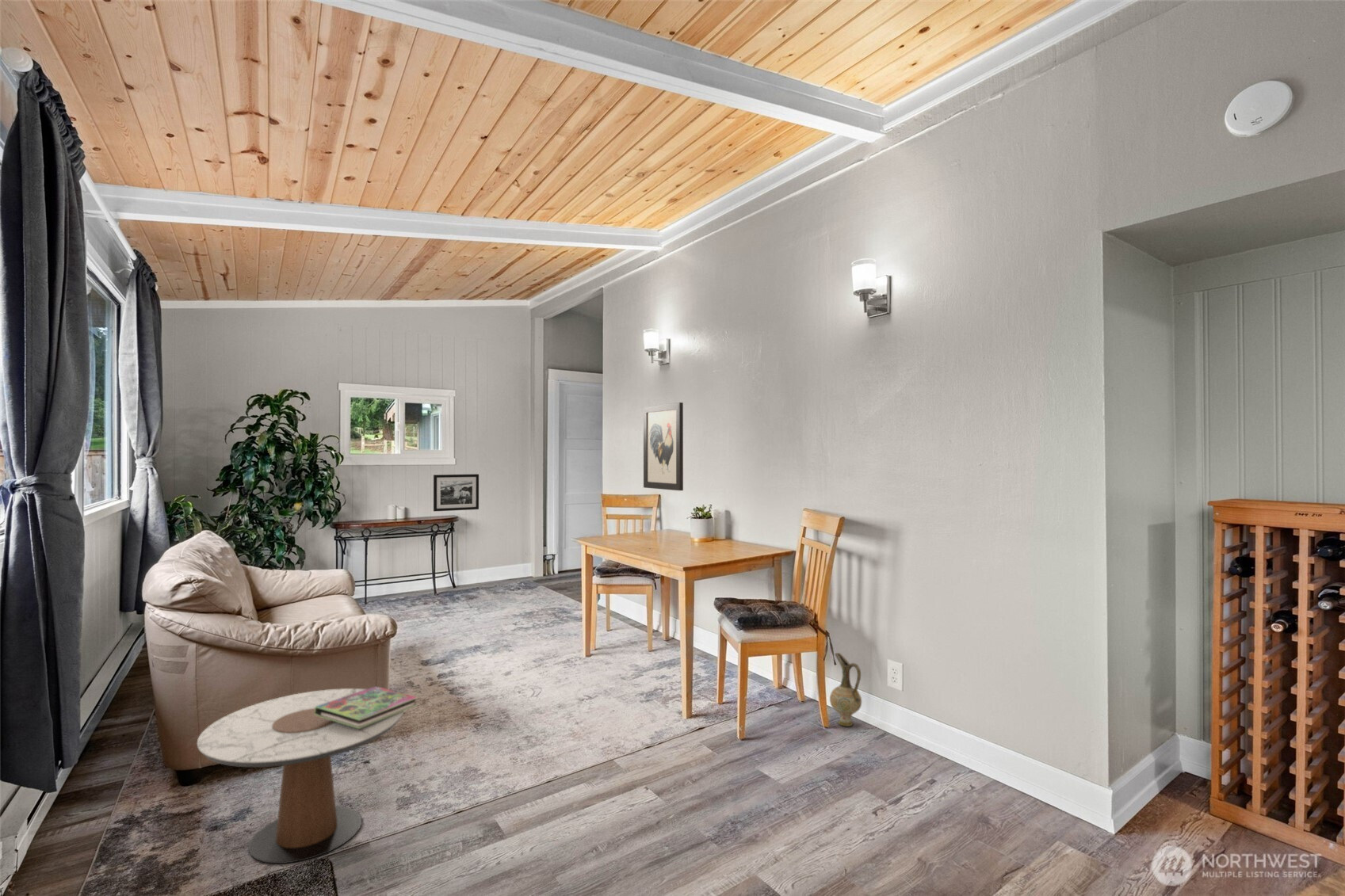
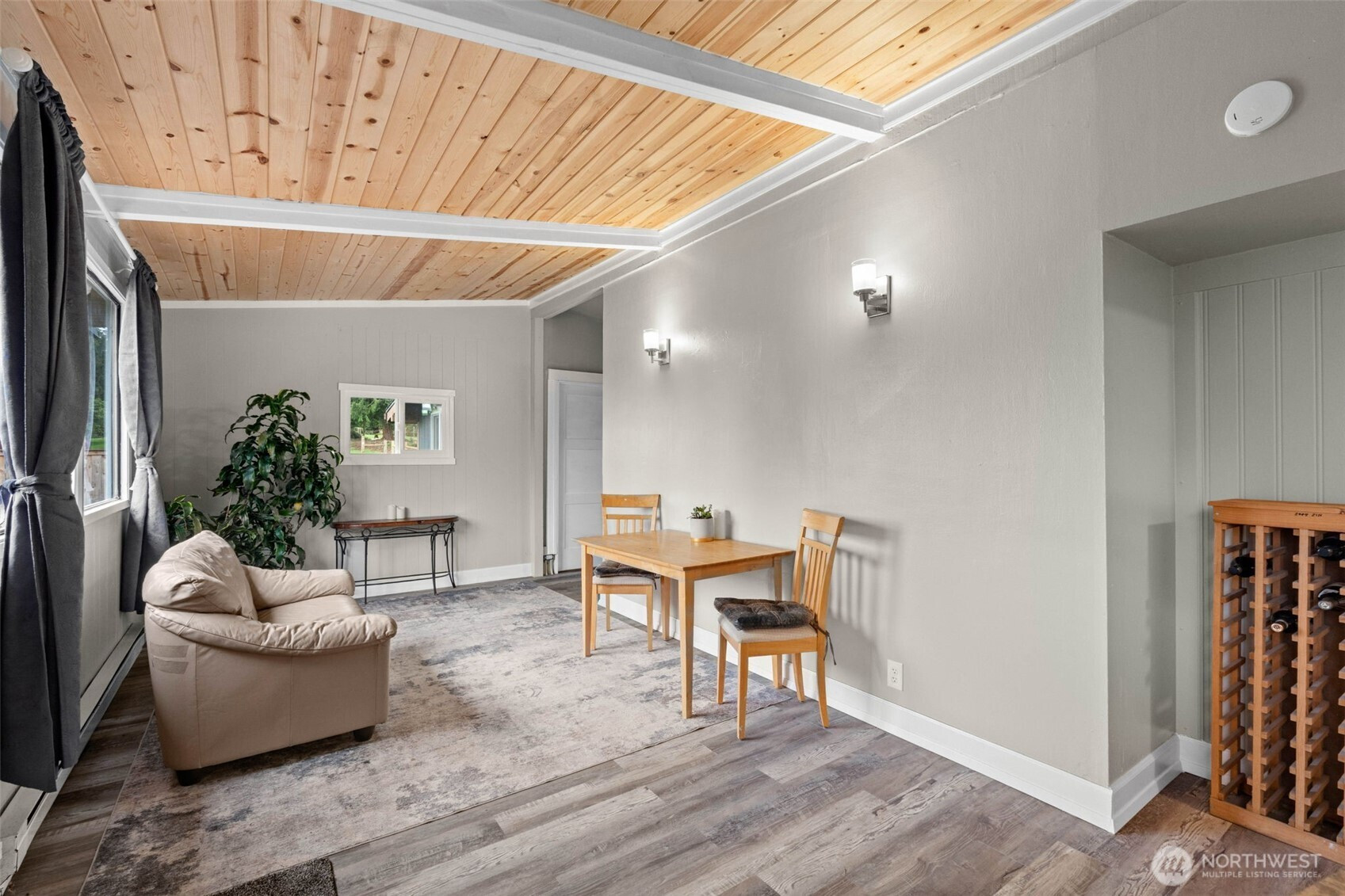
- ceramic jug [829,652,862,727]
- side table [197,688,405,864]
- picture frame [433,474,480,512]
- book [315,685,418,728]
- wall art [643,402,684,491]
